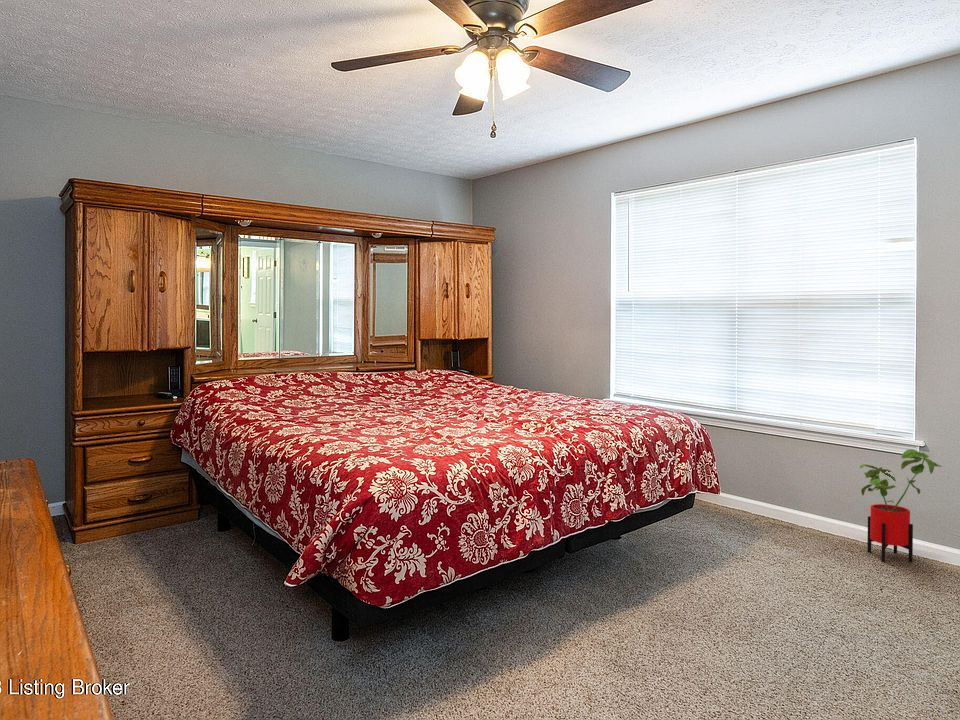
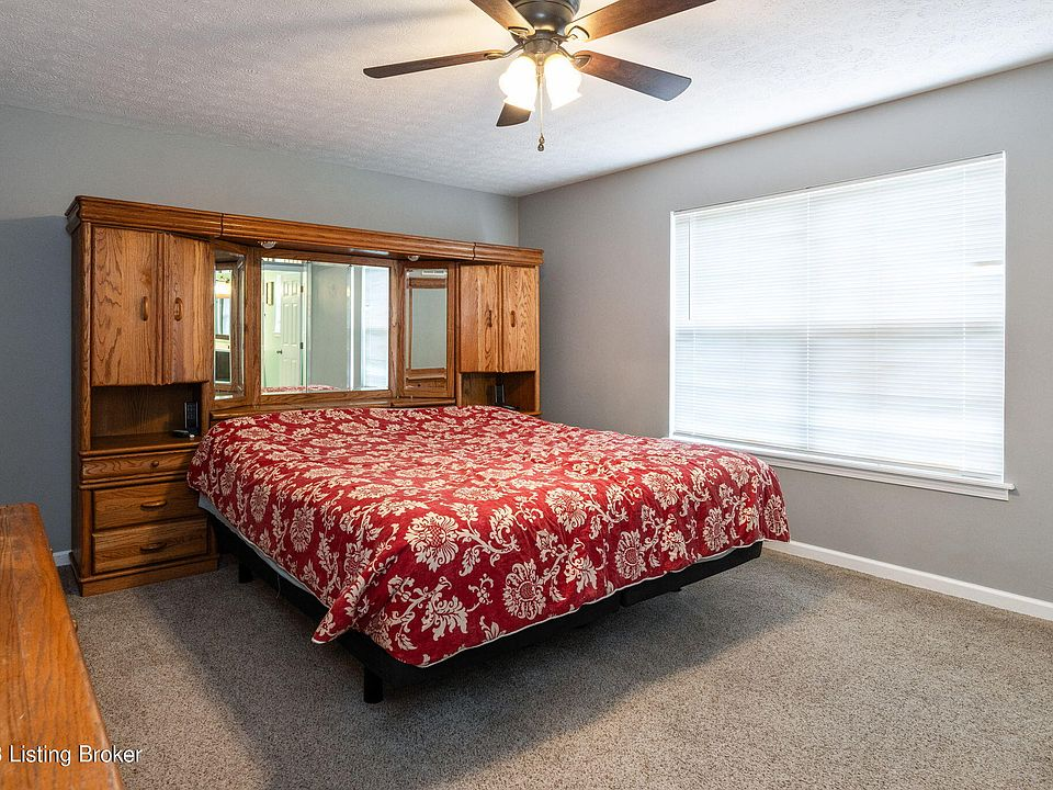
- house plant [859,448,943,564]
